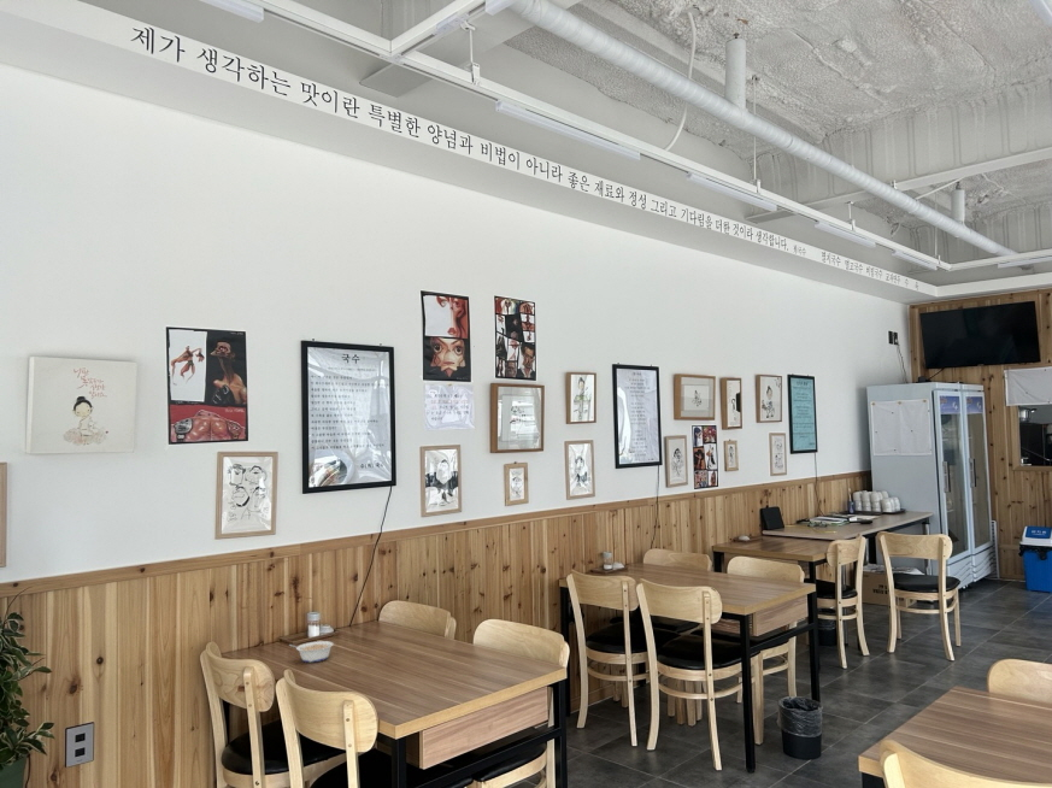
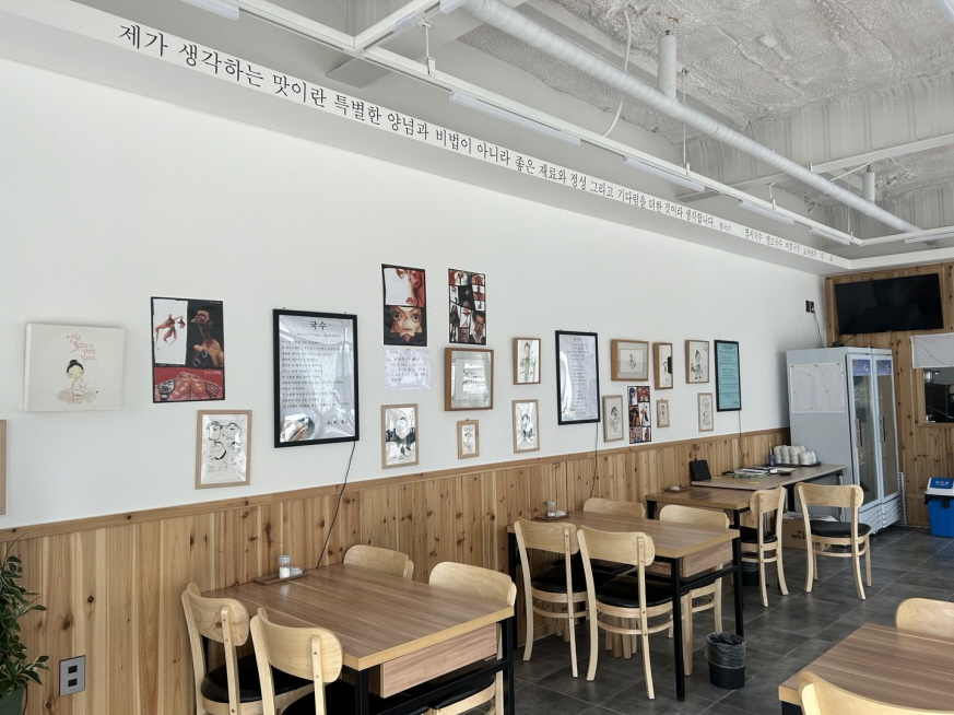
- legume [288,640,335,663]
